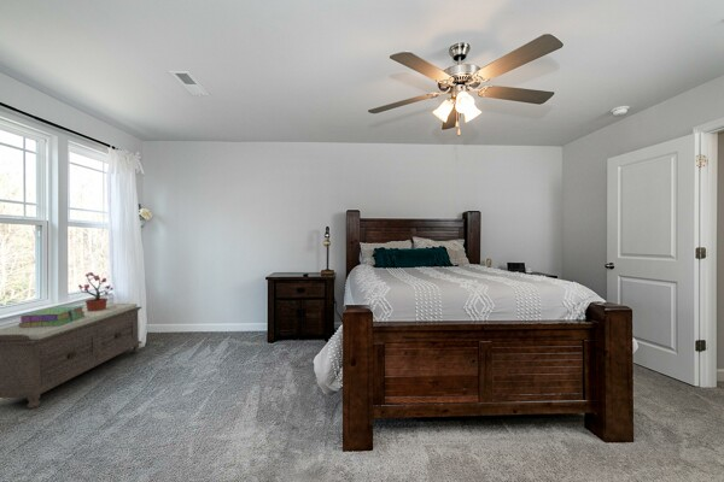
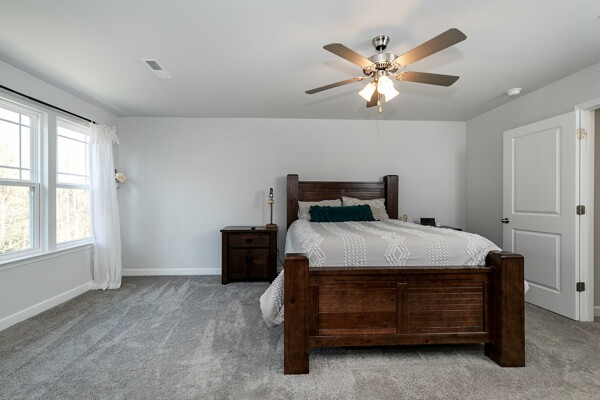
- potted plant [77,271,115,311]
- bench [0,302,142,410]
- stack of books [18,305,84,328]
